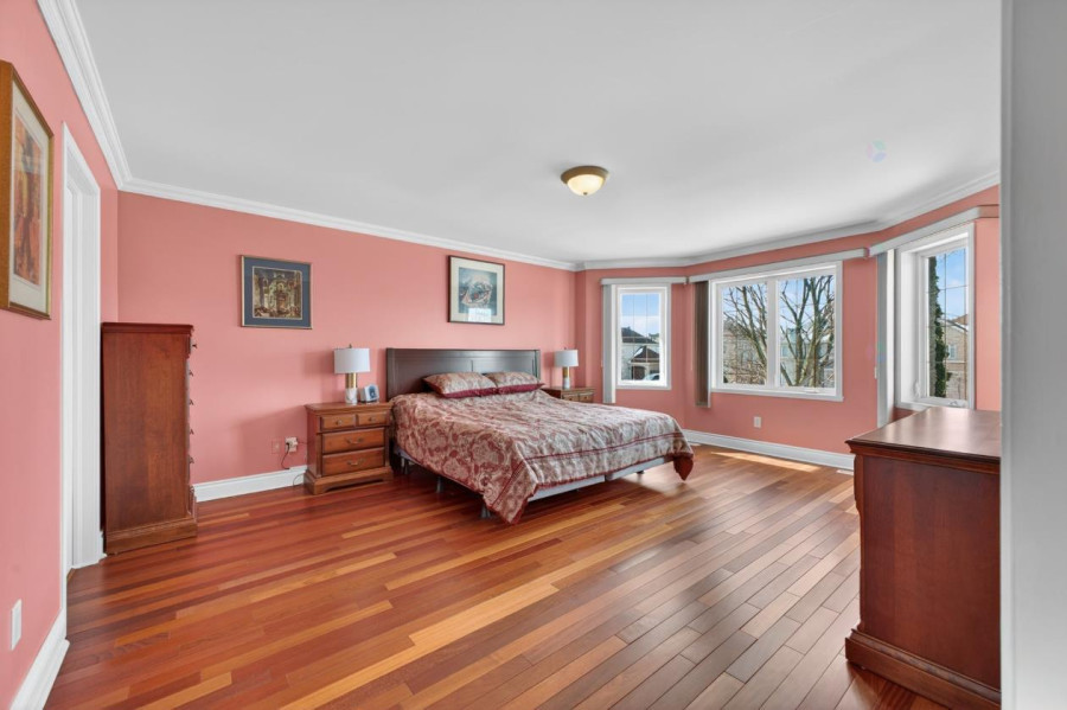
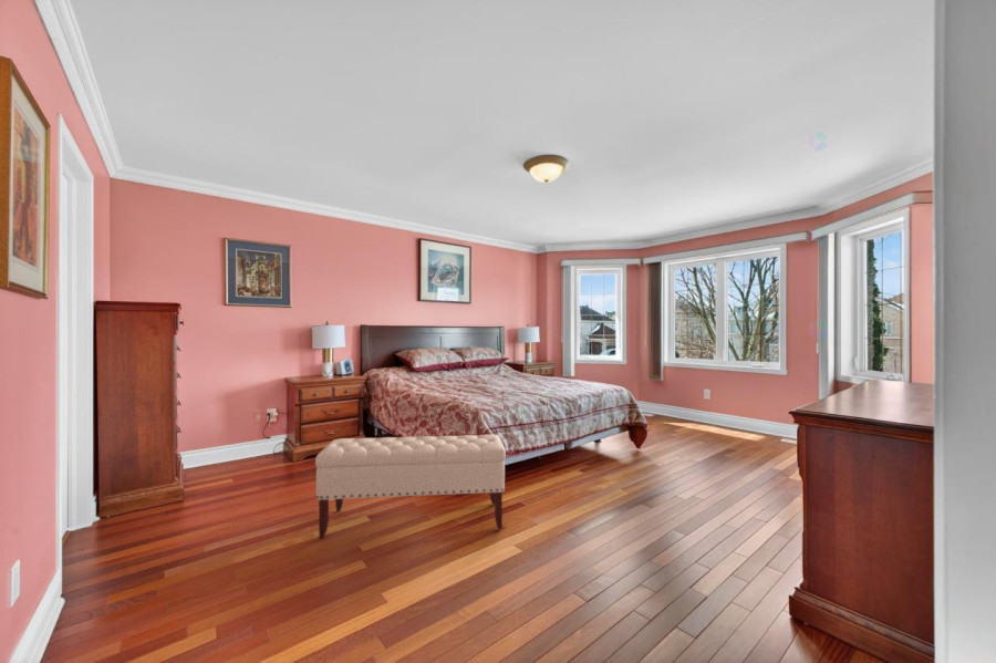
+ bench [314,434,507,539]
